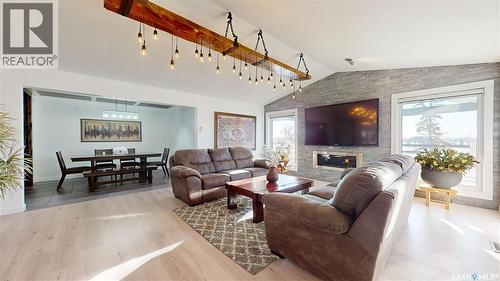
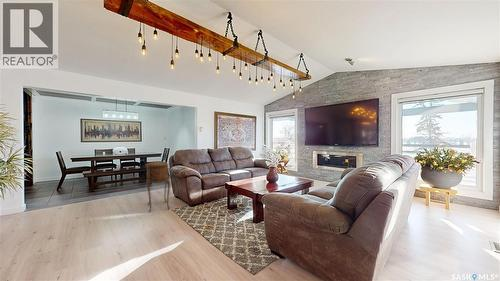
+ side table [144,161,171,213]
